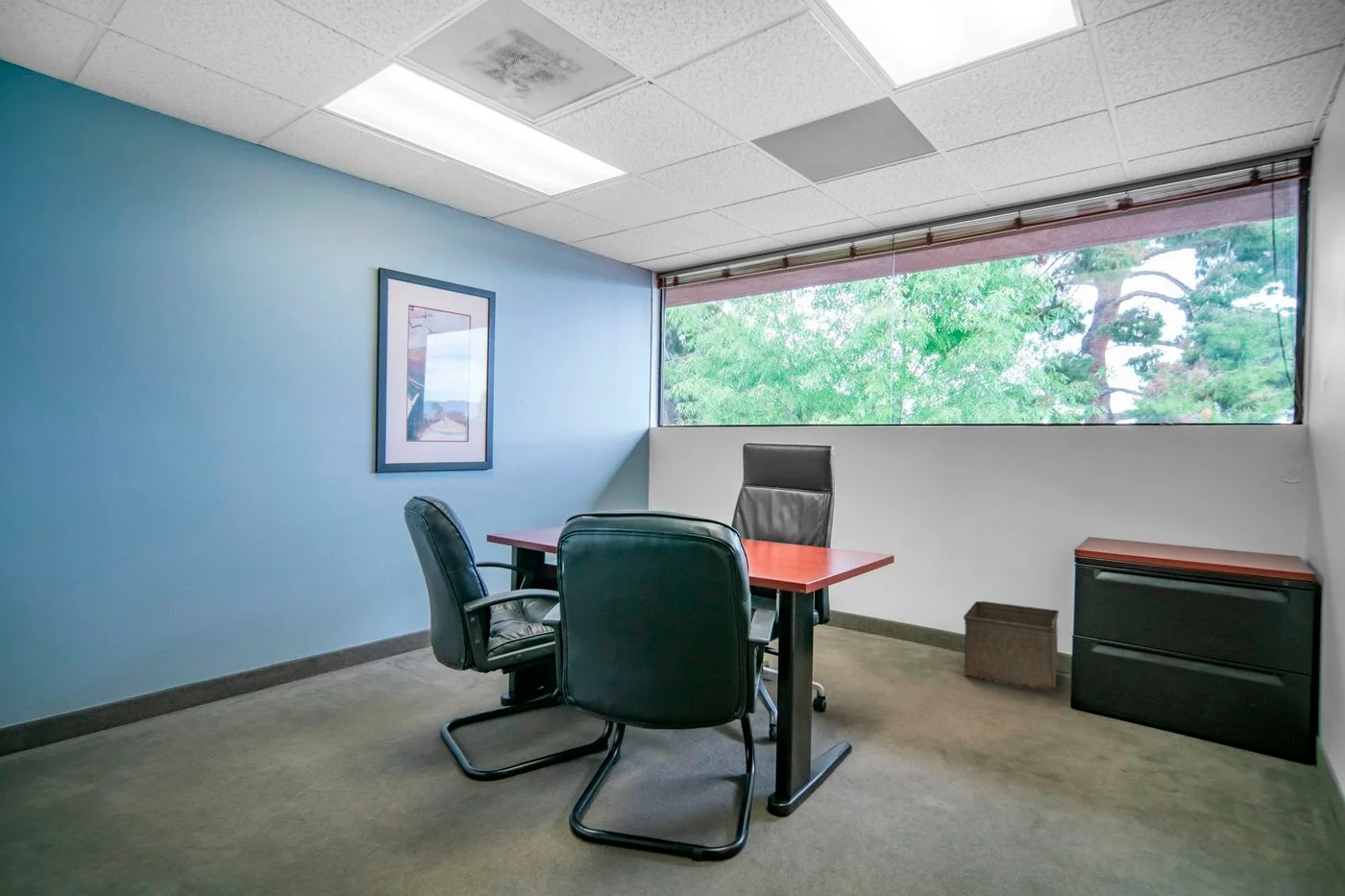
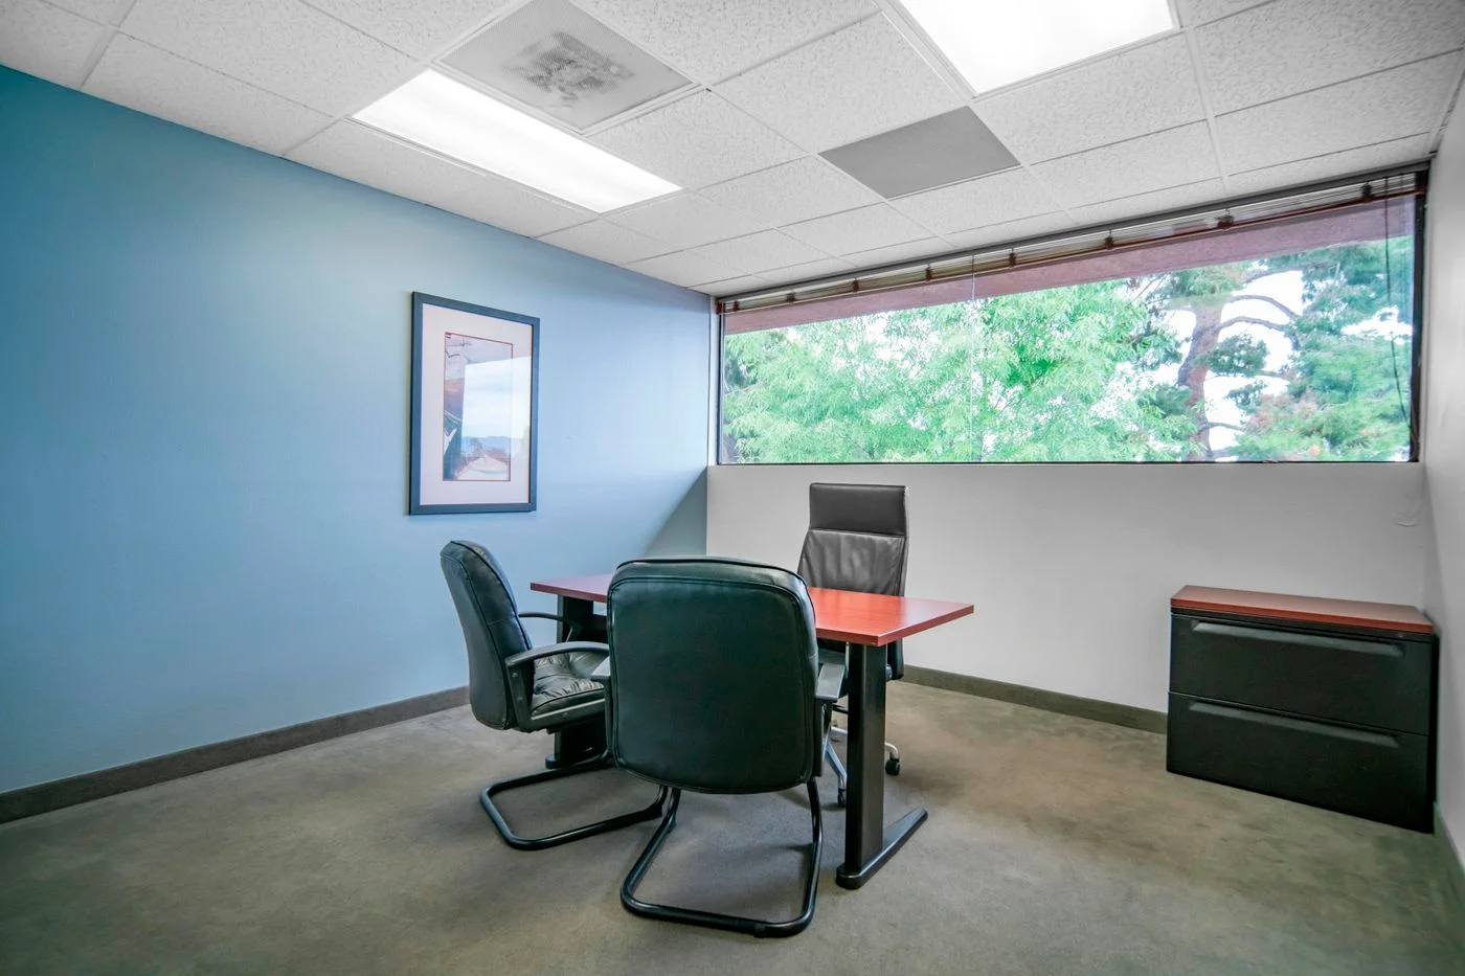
- storage bin [963,600,1060,693]
